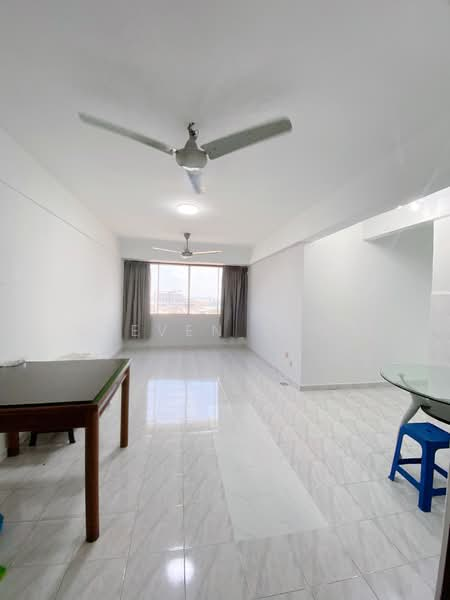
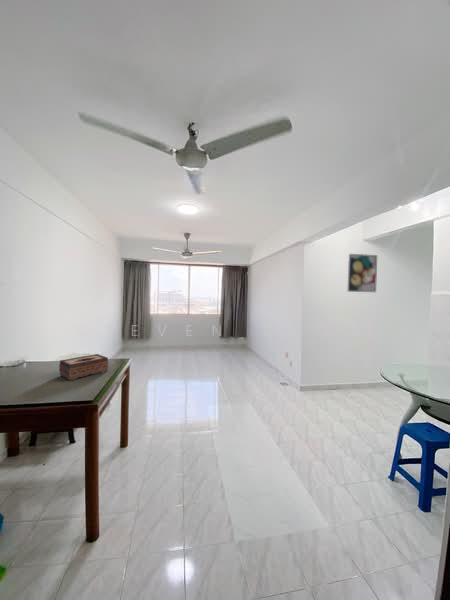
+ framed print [347,253,378,293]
+ tissue box [58,353,109,381]
